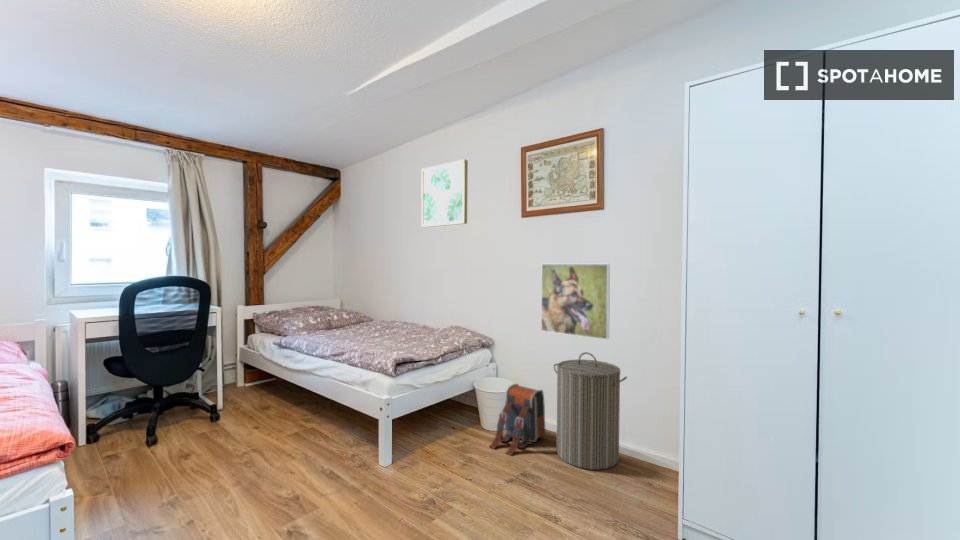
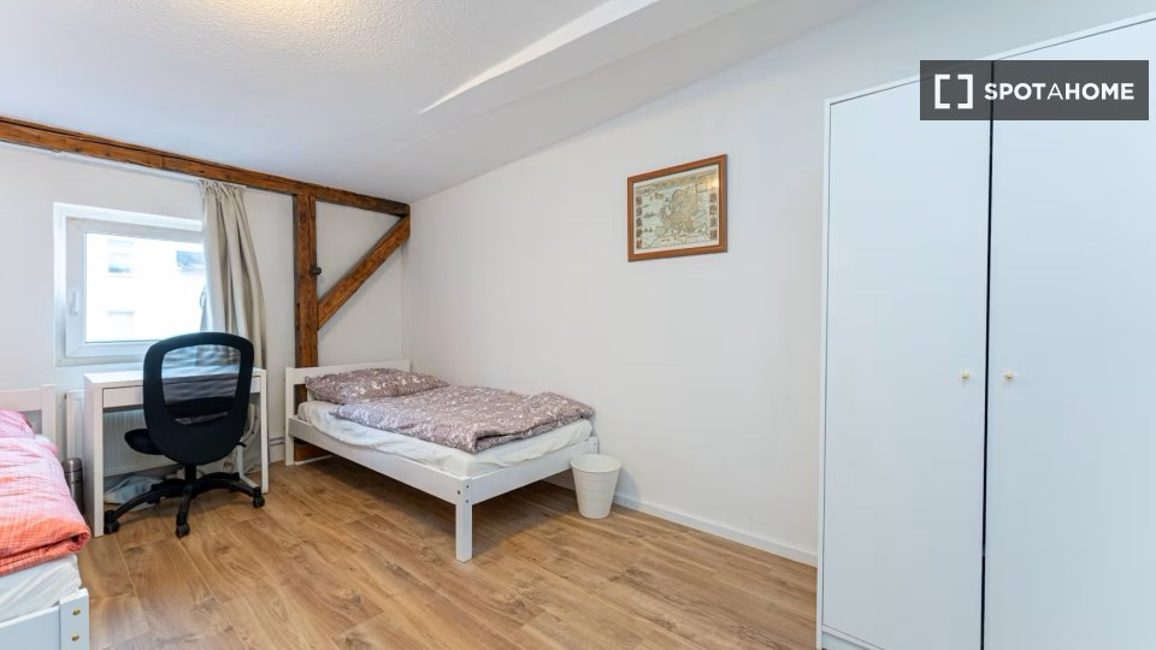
- wall art [420,158,469,228]
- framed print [540,263,611,341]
- backpack [488,383,546,457]
- laundry hamper [553,351,628,471]
